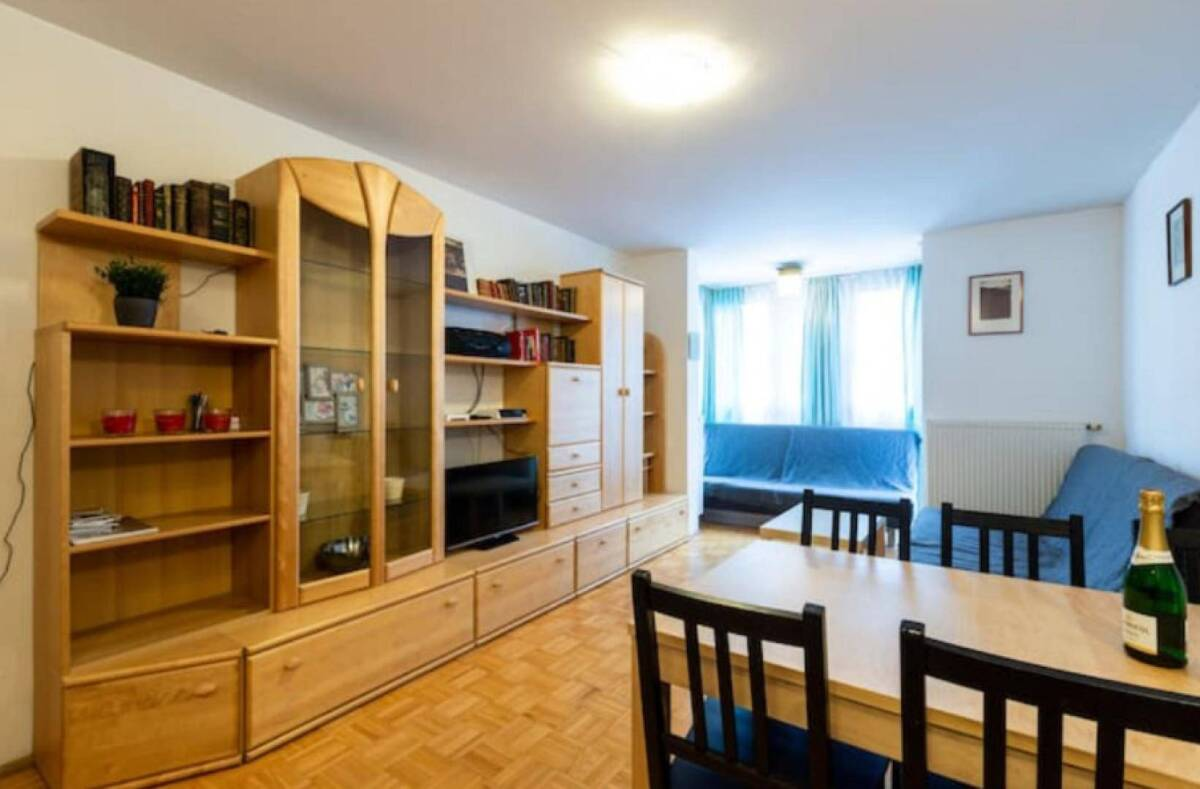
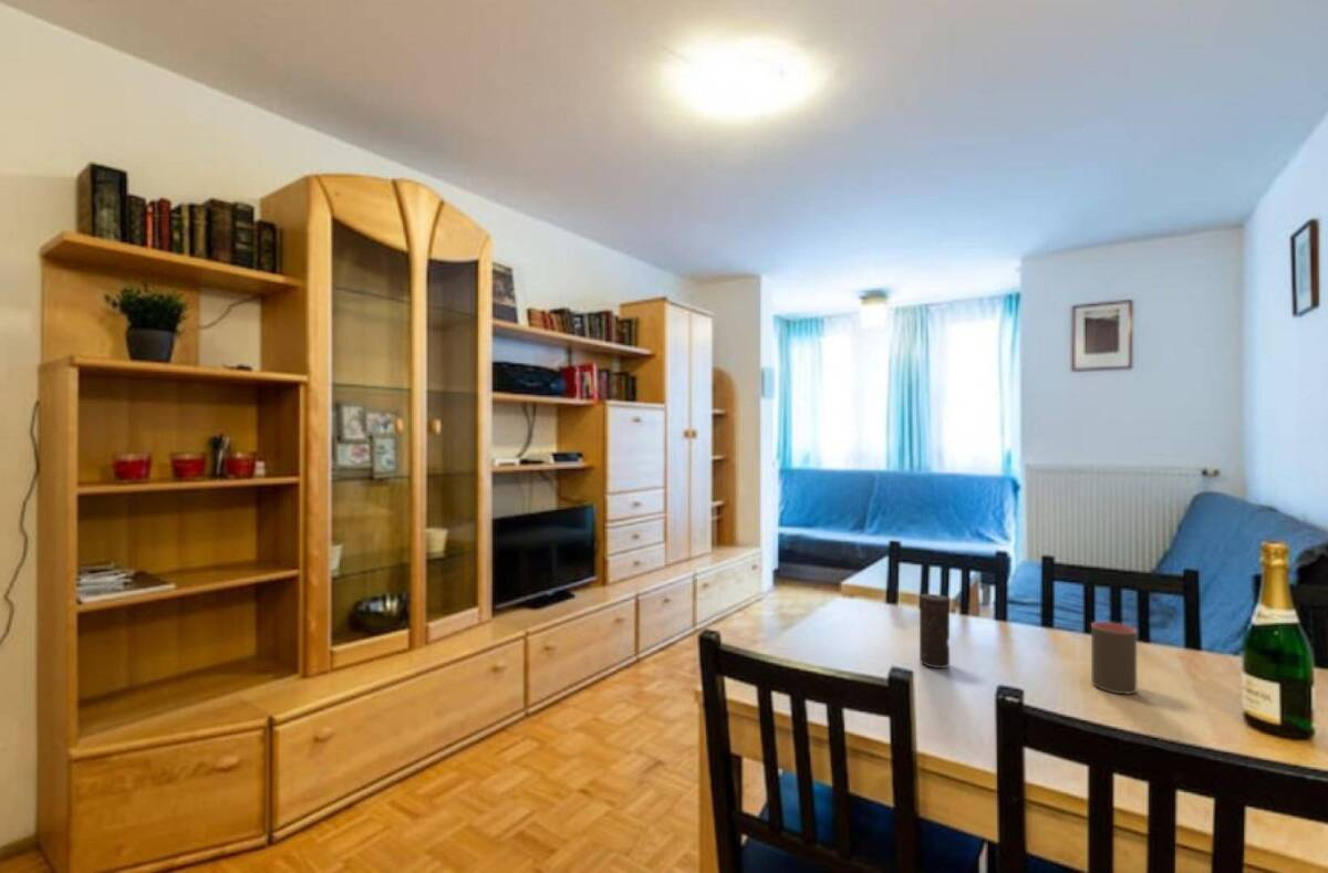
+ cup [1090,621,1138,695]
+ candle [919,593,951,669]
